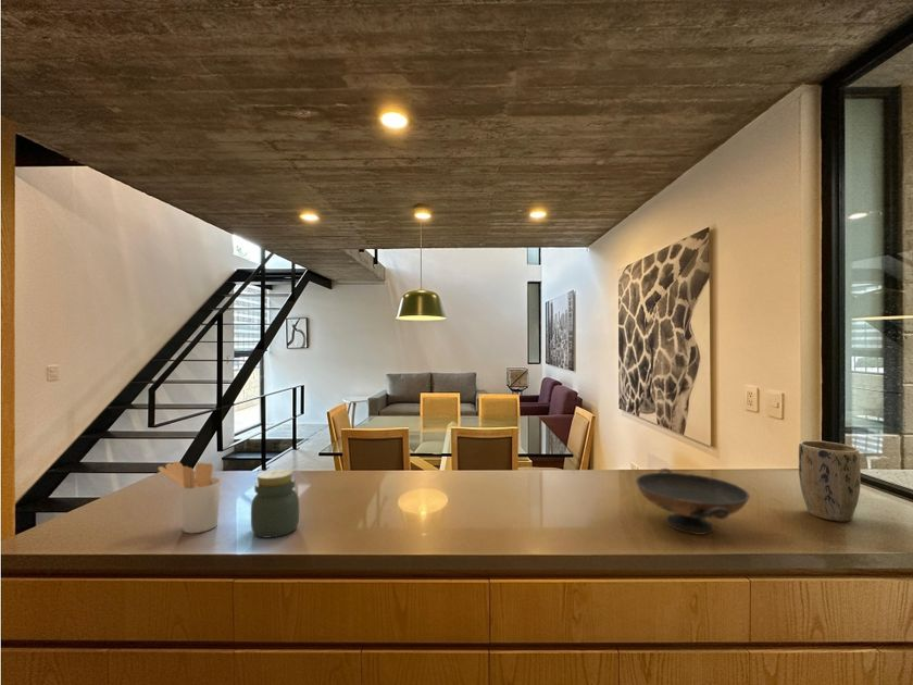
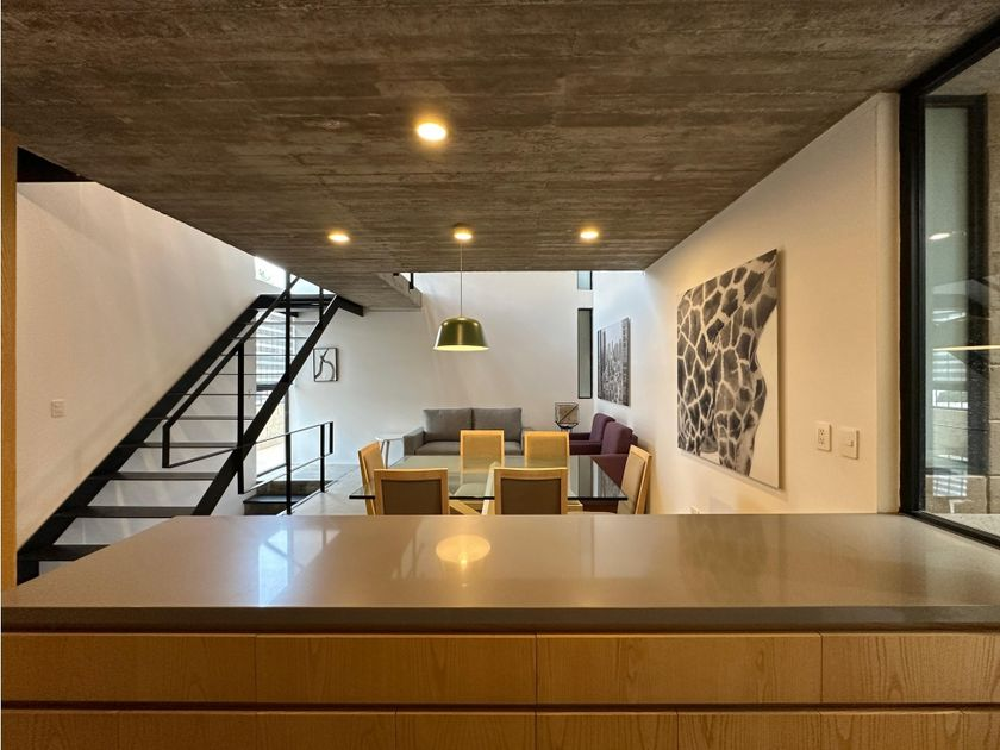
- jar [250,469,300,538]
- decorative bowl [635,468,751,536]
- plant pot [798,439,862,523]
- utensil holder [157,460,222,534]
